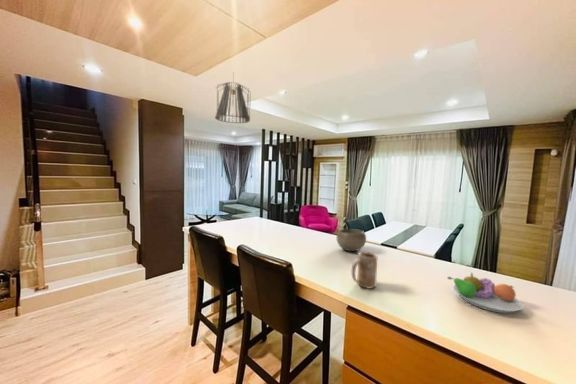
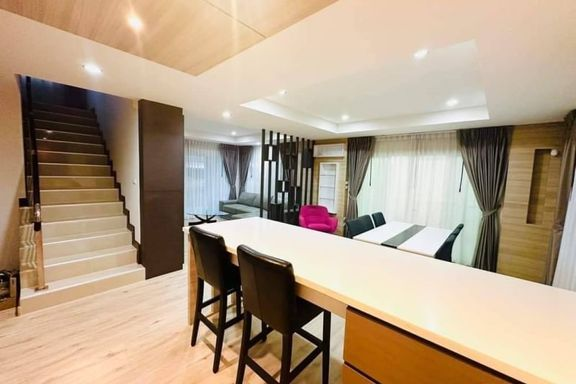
- fruit bowl [447,271,524,314]
- pendant light [214,71,252,124]
- bowl [336,228,367,252]
- mug [351,250,378,289]
